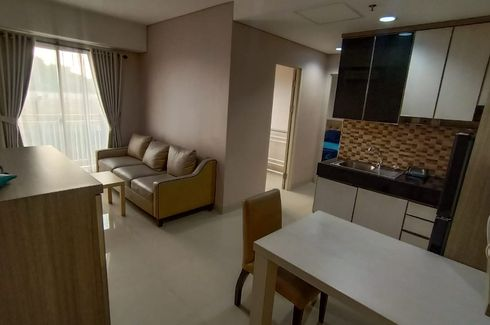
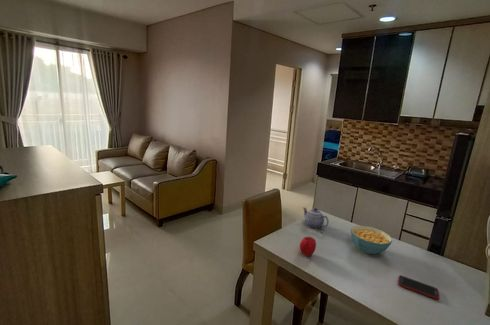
+ cell phone [397,274,440,301]
+ fruit [299,235,317,257]
+ teapot [302,207,330,229]
+ cereal bowl [350,225,393,255]
